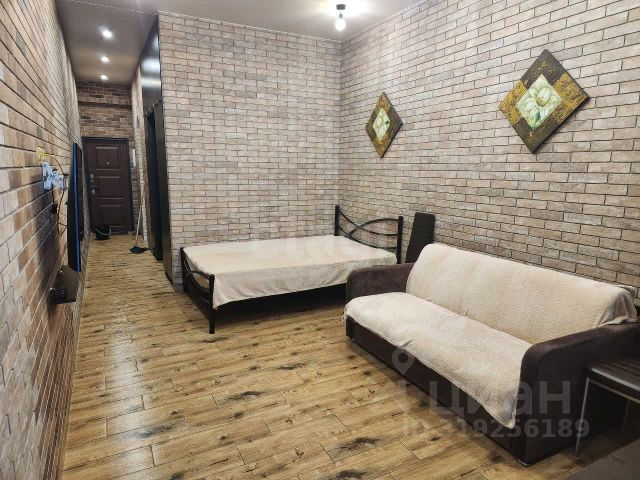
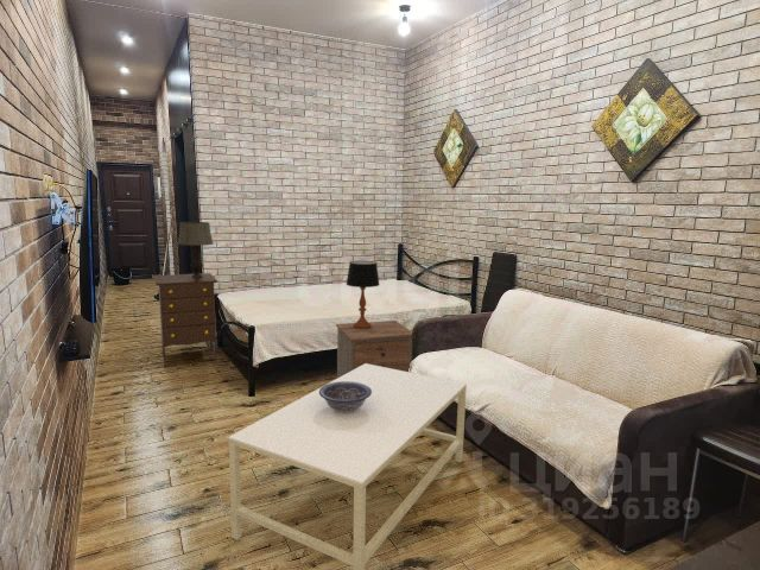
+ coffee table [227,363,468,570]
+ decorative bowl [319,381,372,414]
+ nightstand [335,319,413,379]
+ dresser [153,272,218,368]
+ table lamp [346,260,381,329]
+ table lamp [177,221,215,278]
